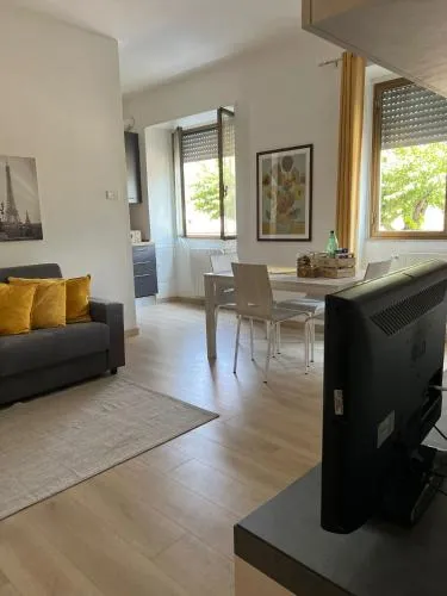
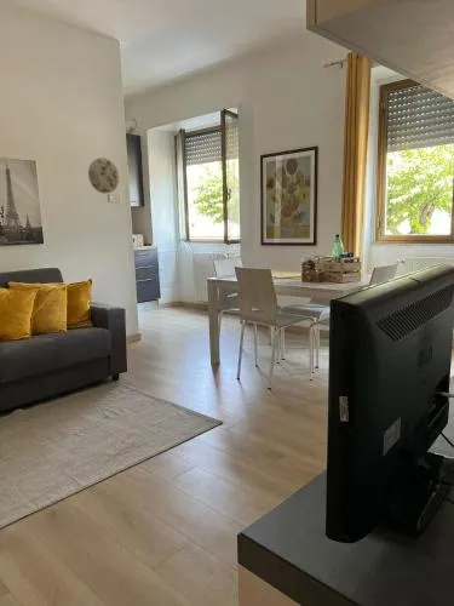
+ decorative plate [87,156,120,195]
